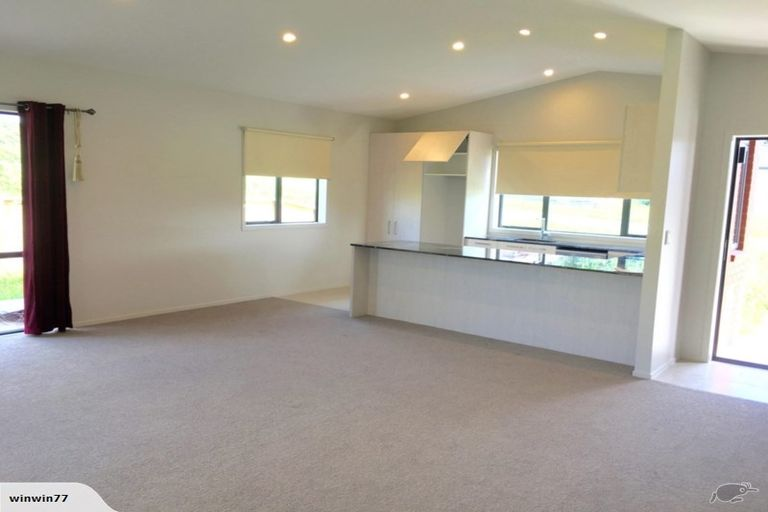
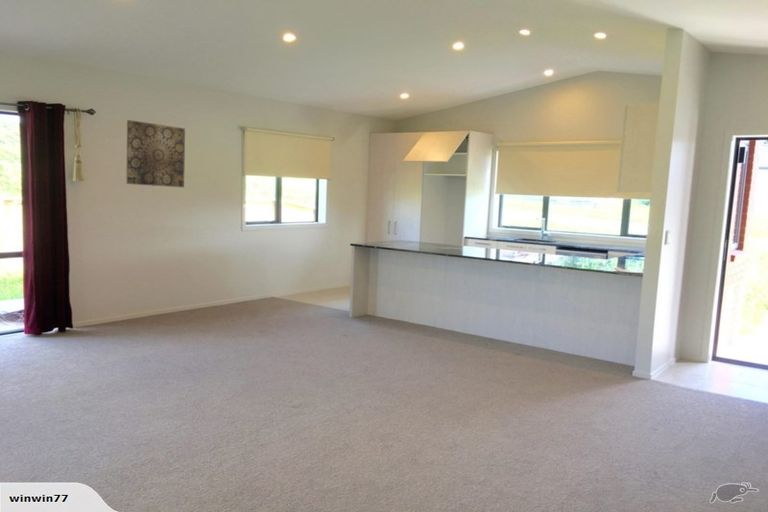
+ wall art [126,119,186,188]
